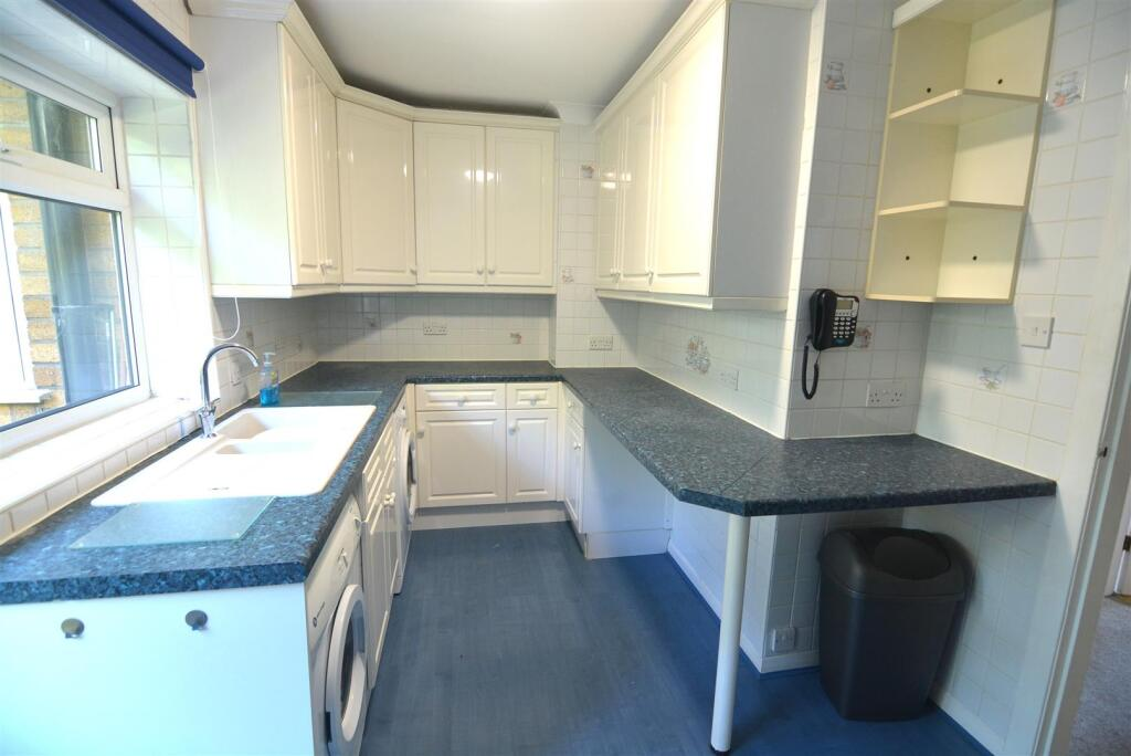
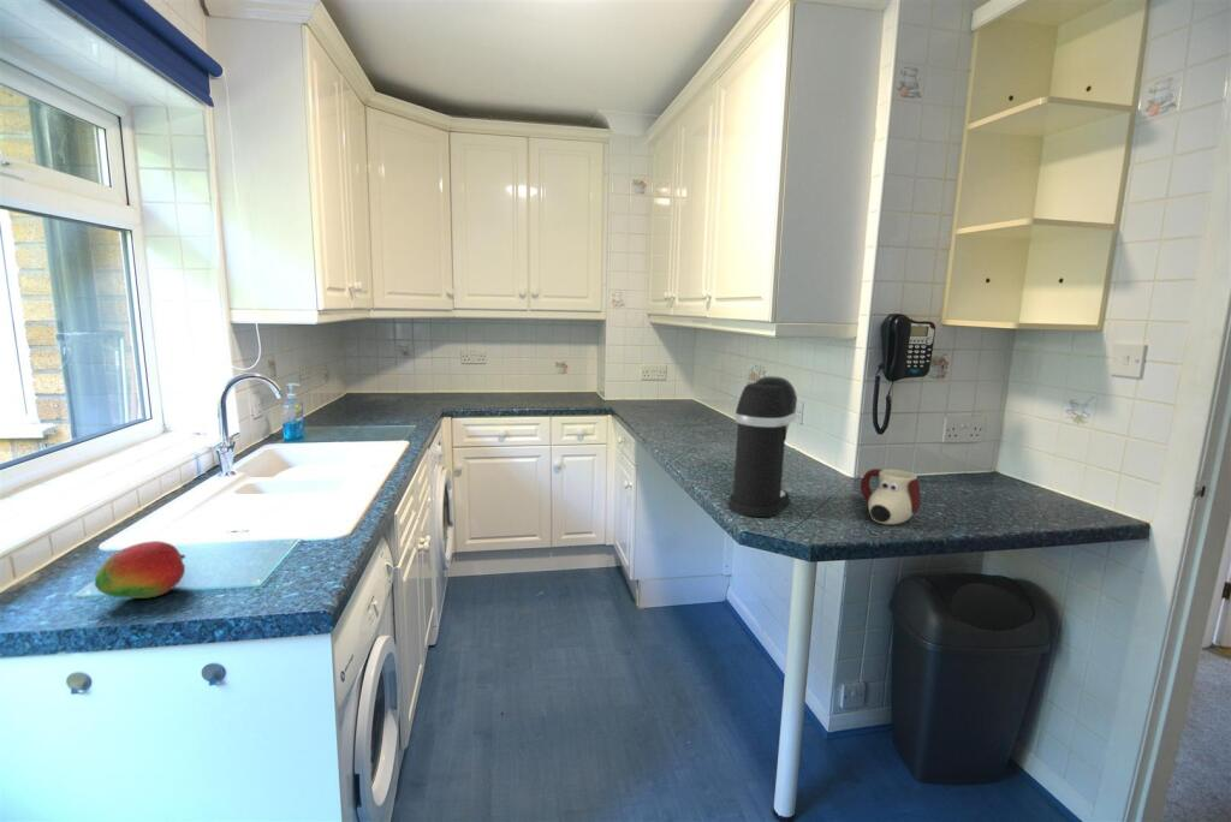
+ coffee maker [727,375,798,518]
+ mug [860,467,922,525]
+ fruit [94,540,186,600]
